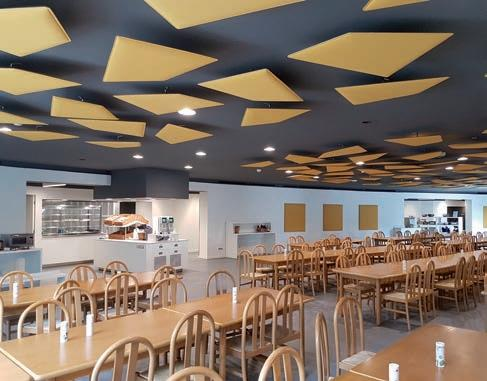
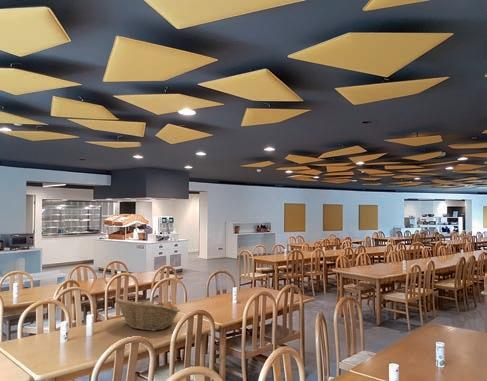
+ fruit basket [114,298,181,332]
